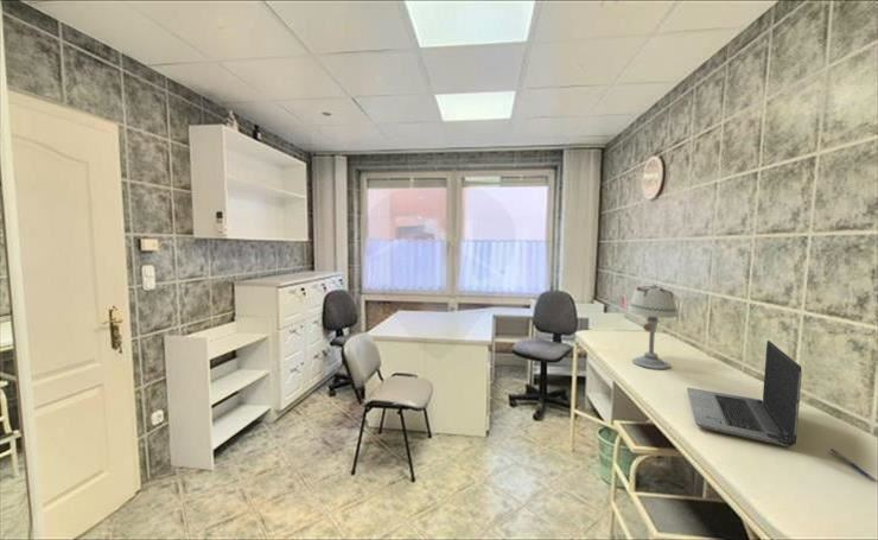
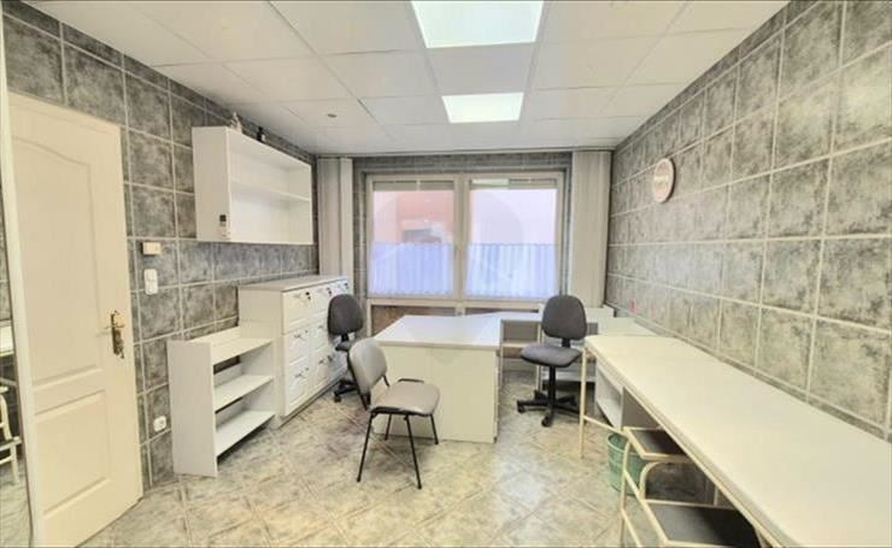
- laptop computer [686,339,803,447]
- table lamp [626,284,679,370]
- pen [828,447,878,482]
